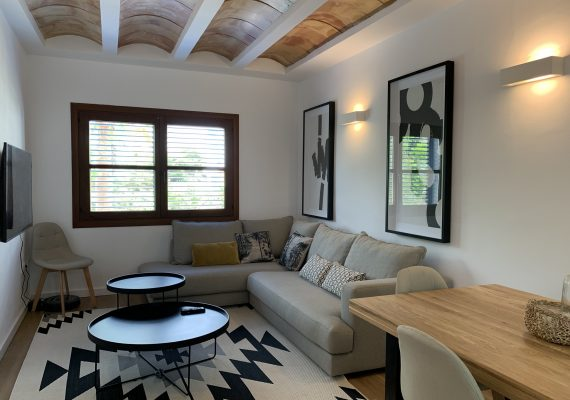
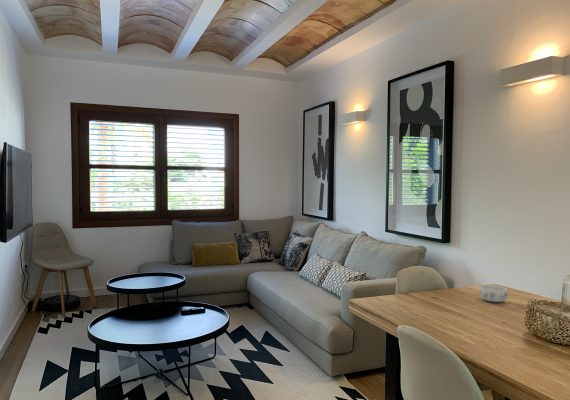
+ decorative bowl [478,284,509,303]
